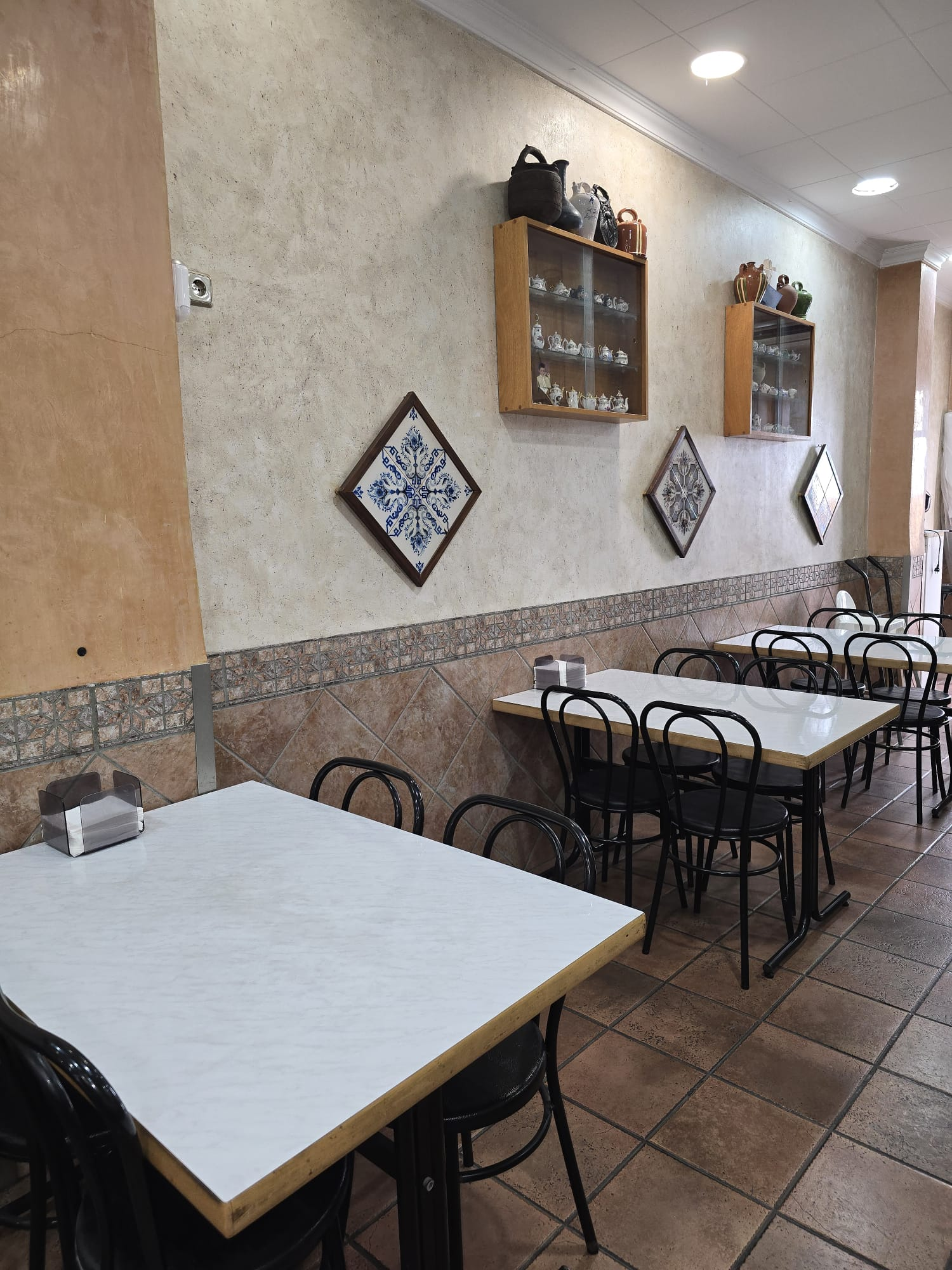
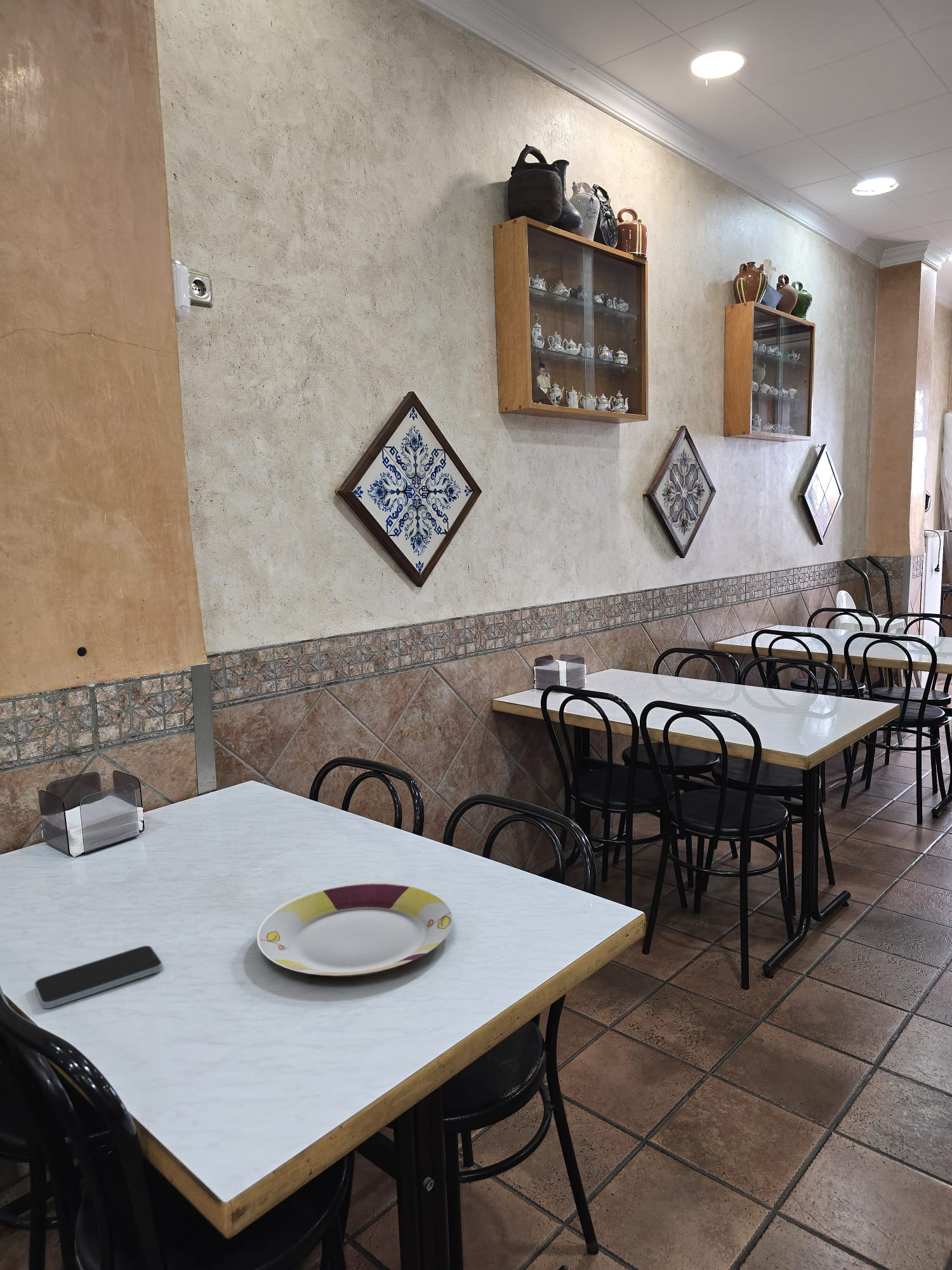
+ plate [256,881,453,977]
+ smartphone [34,945,163,1009]
